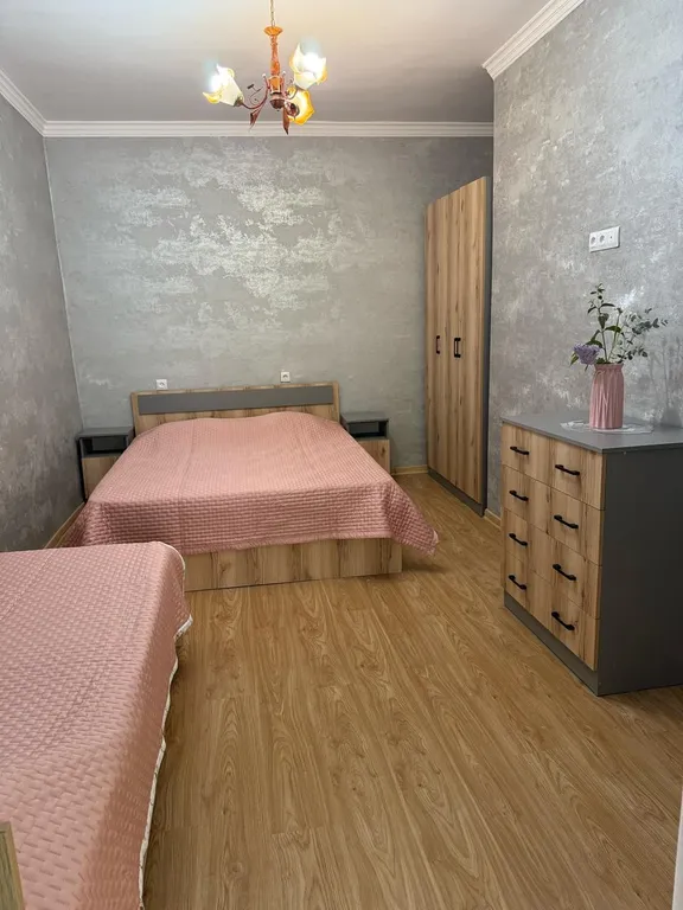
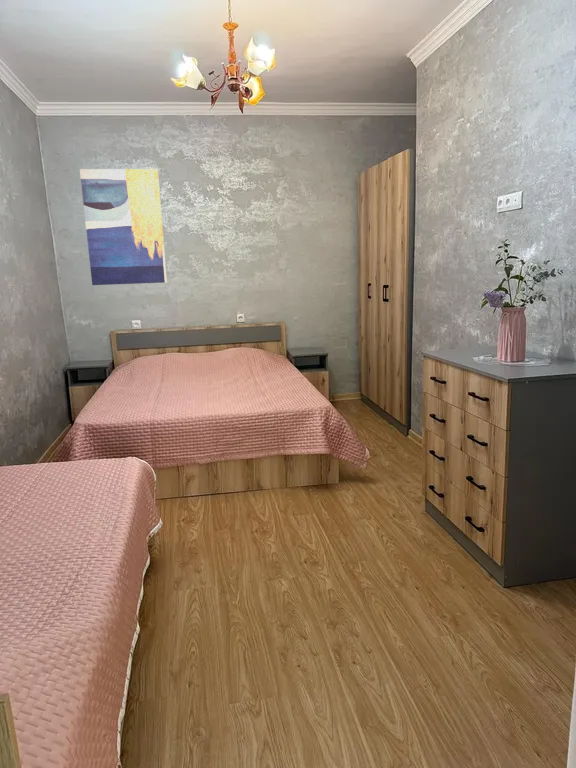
+ wall art [79,168,168,286]
